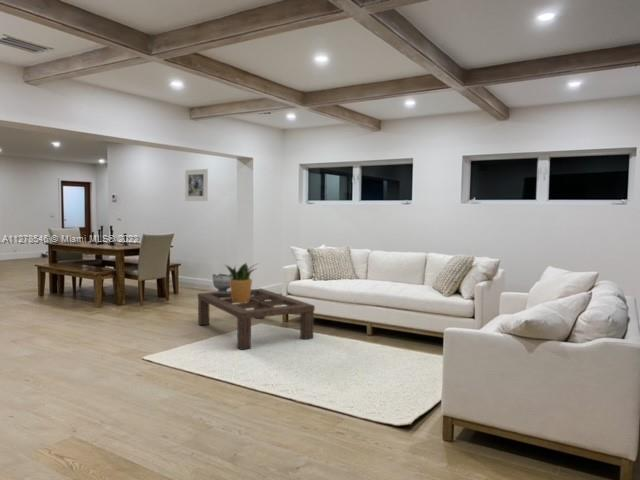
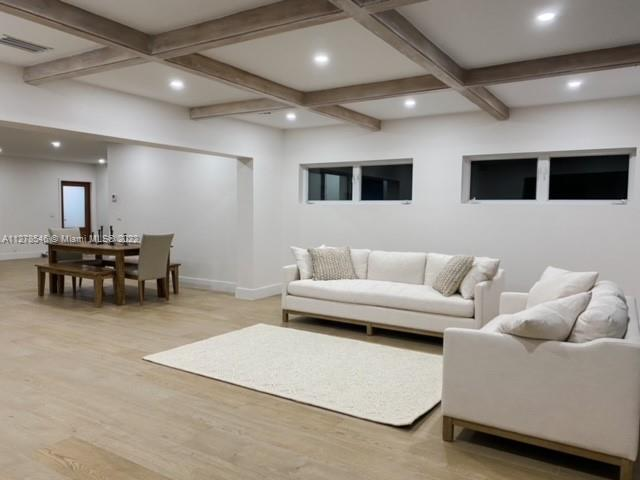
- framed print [184,168,209,202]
- potted plant [224,261,260,304]
- ceramic vessel [211,272,232,295]
- coffee table [197,288,316,351]
